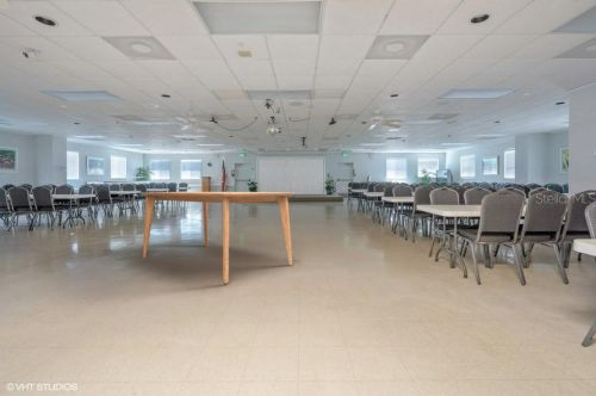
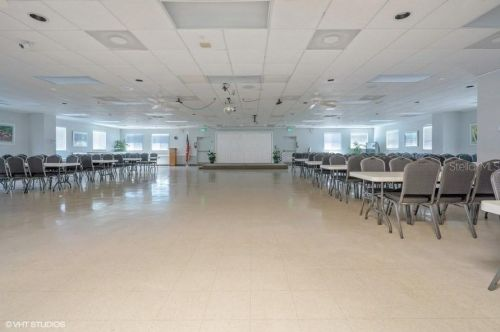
- dining table [138,191,296,284]
